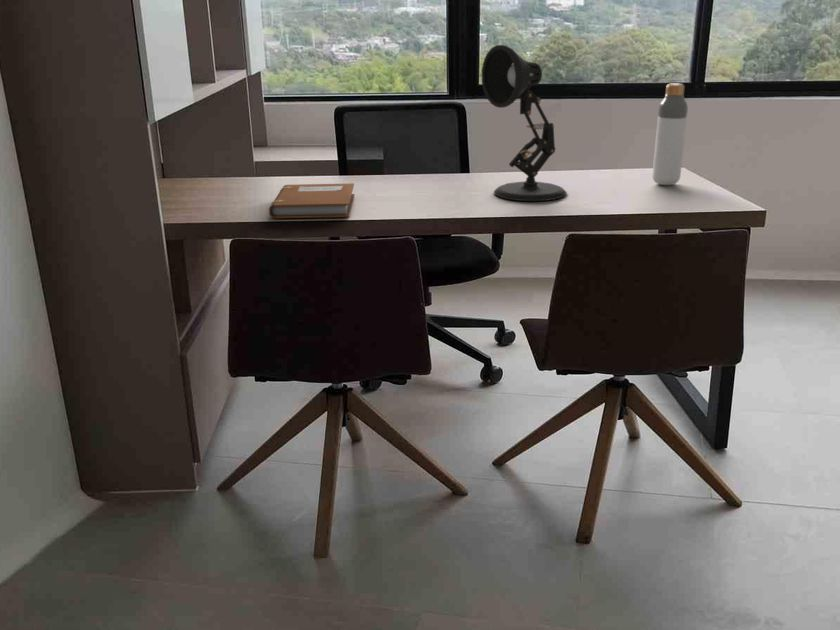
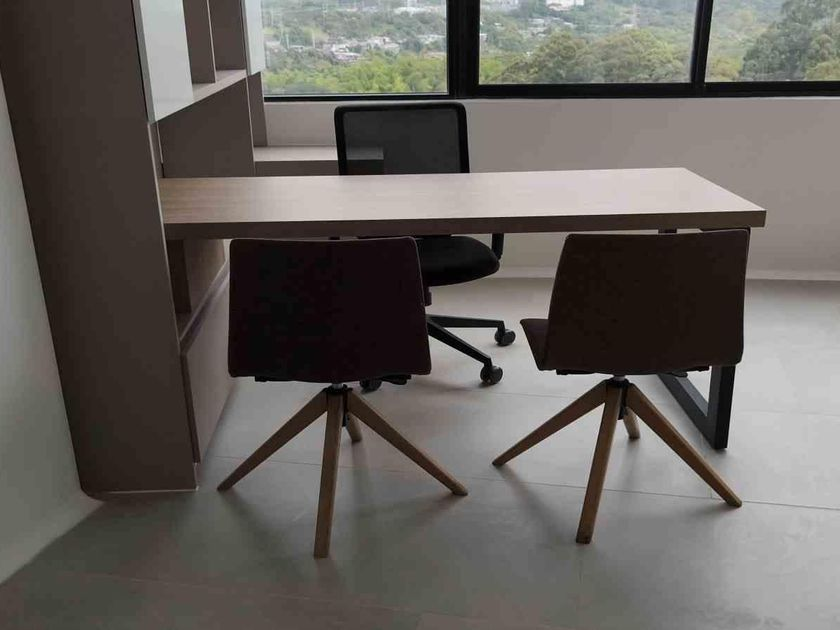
- bottle [651,83,689,186]
- notebook [268,182,356,219]
- desk lamp [481,44,568,202]
